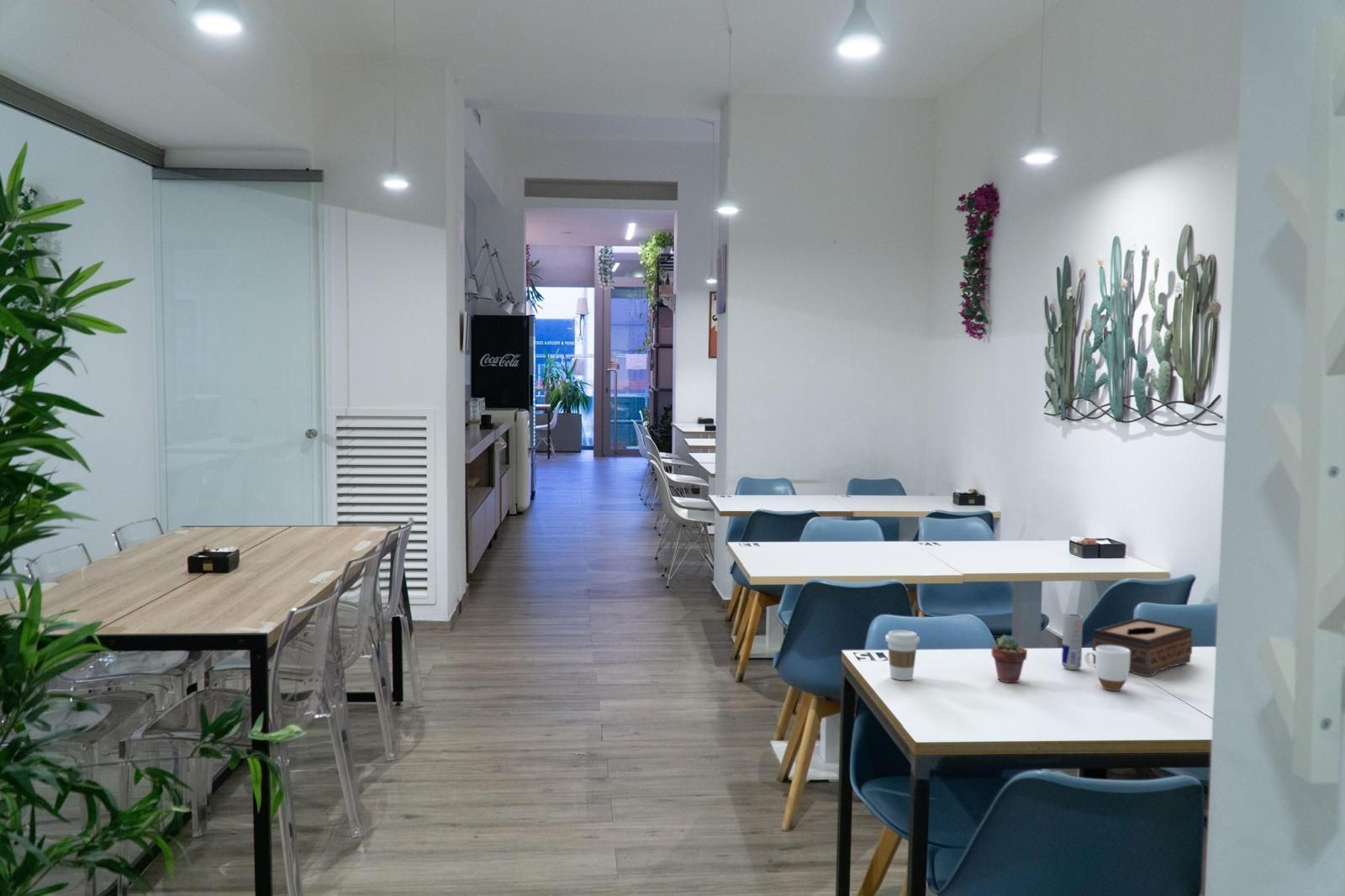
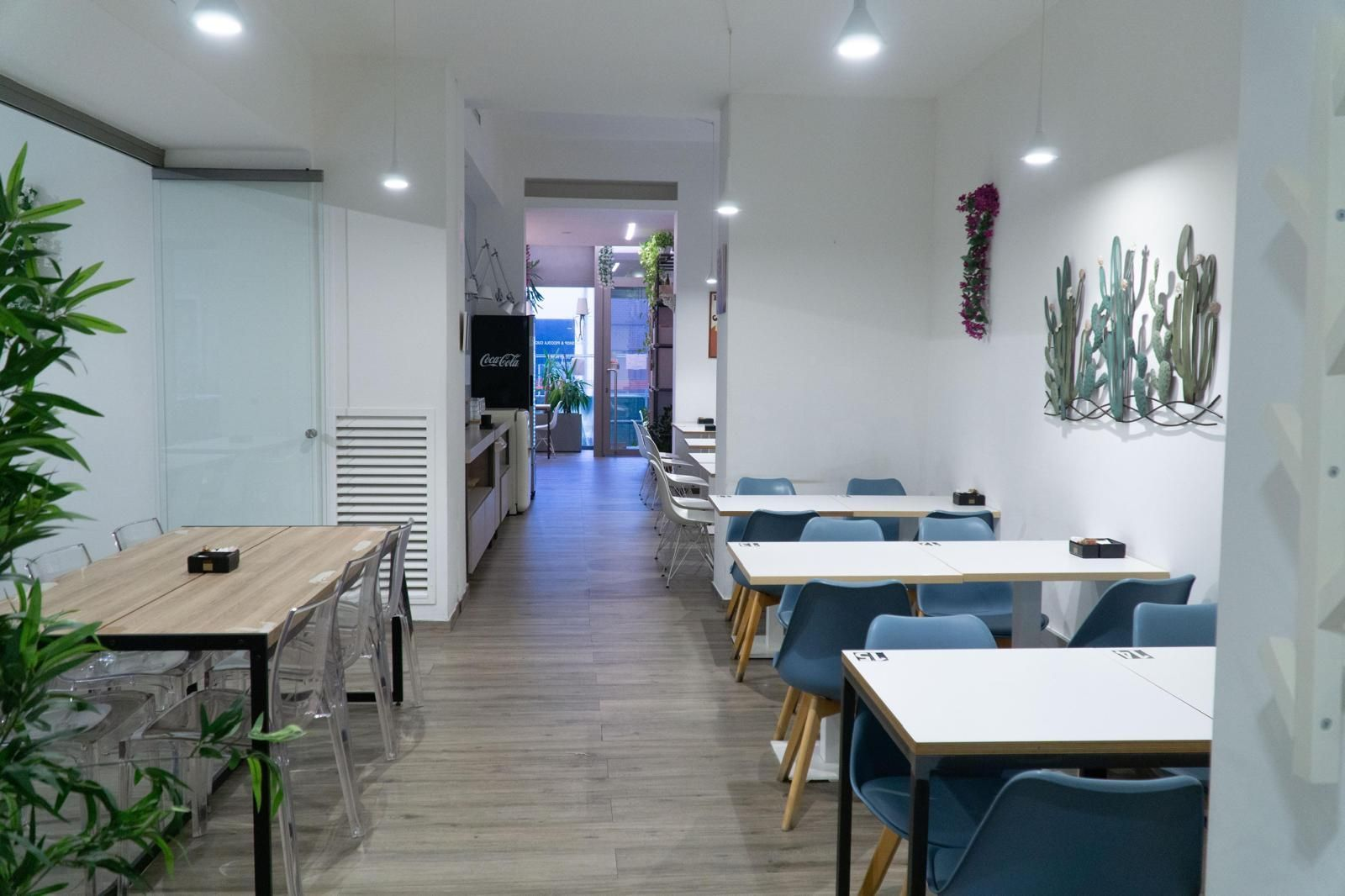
- tissue box [1091,617,1194,677]
- mug [1084,646,1131,692]
- potted succulent [991,634,1028,683]
- coffee cup [884,630,920,681]
- beverage can [1061,613,1084,671]
